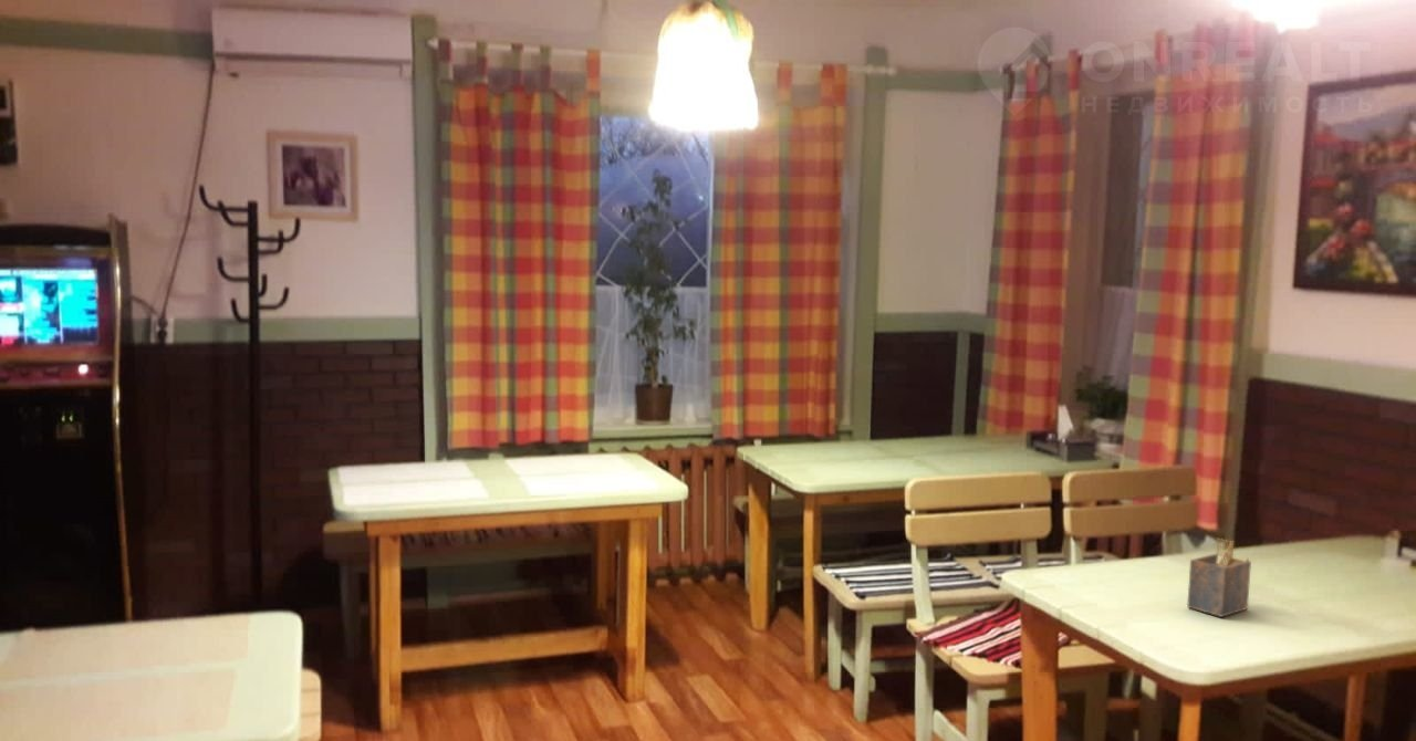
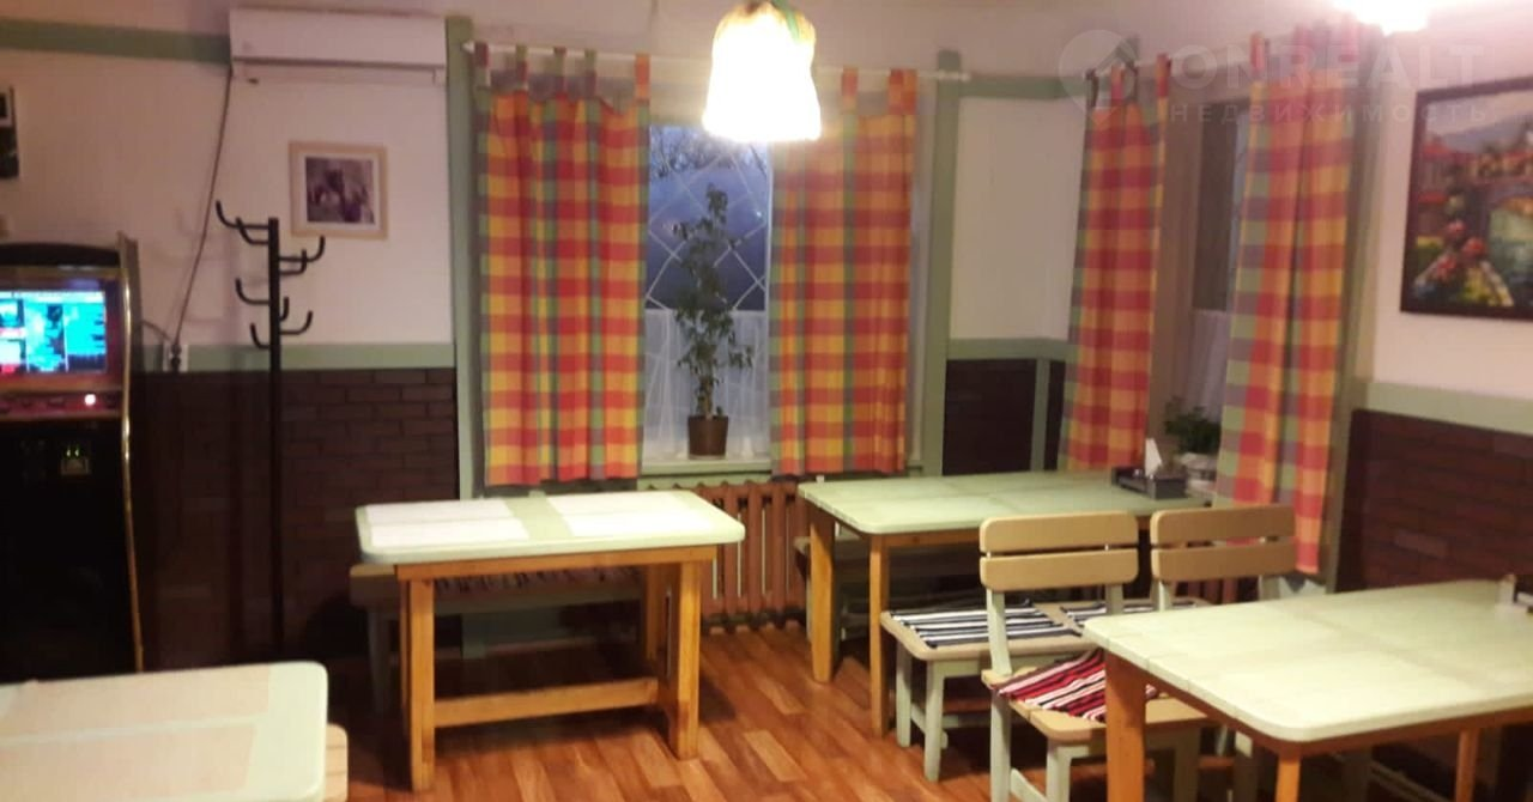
- napkin holder [1186,536,1252,618]
